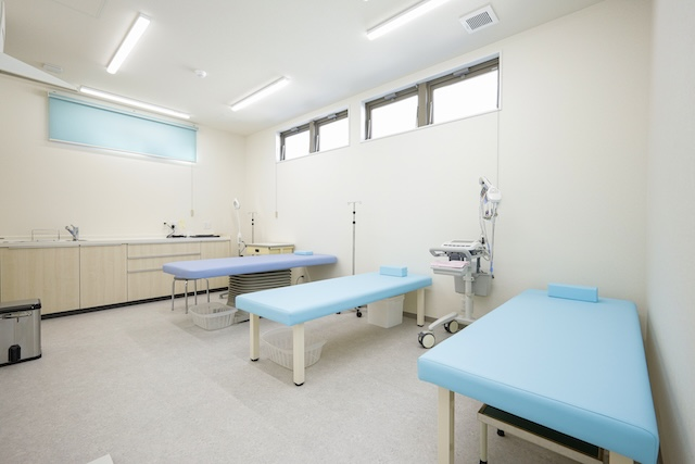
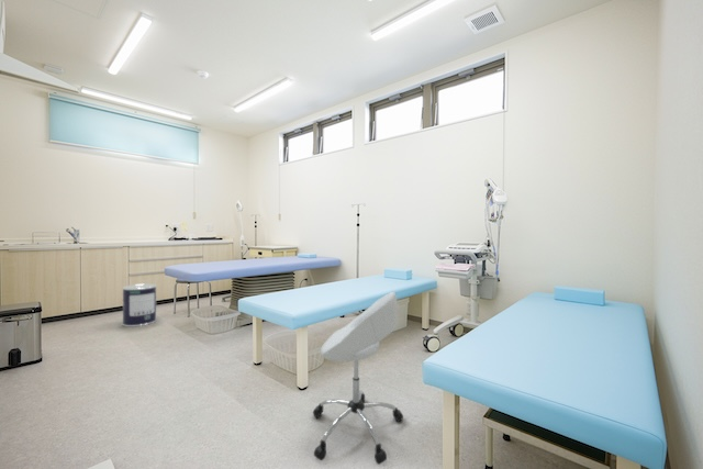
+ paint can [122,282,157,327]
+ chair [312,290,404,466]
